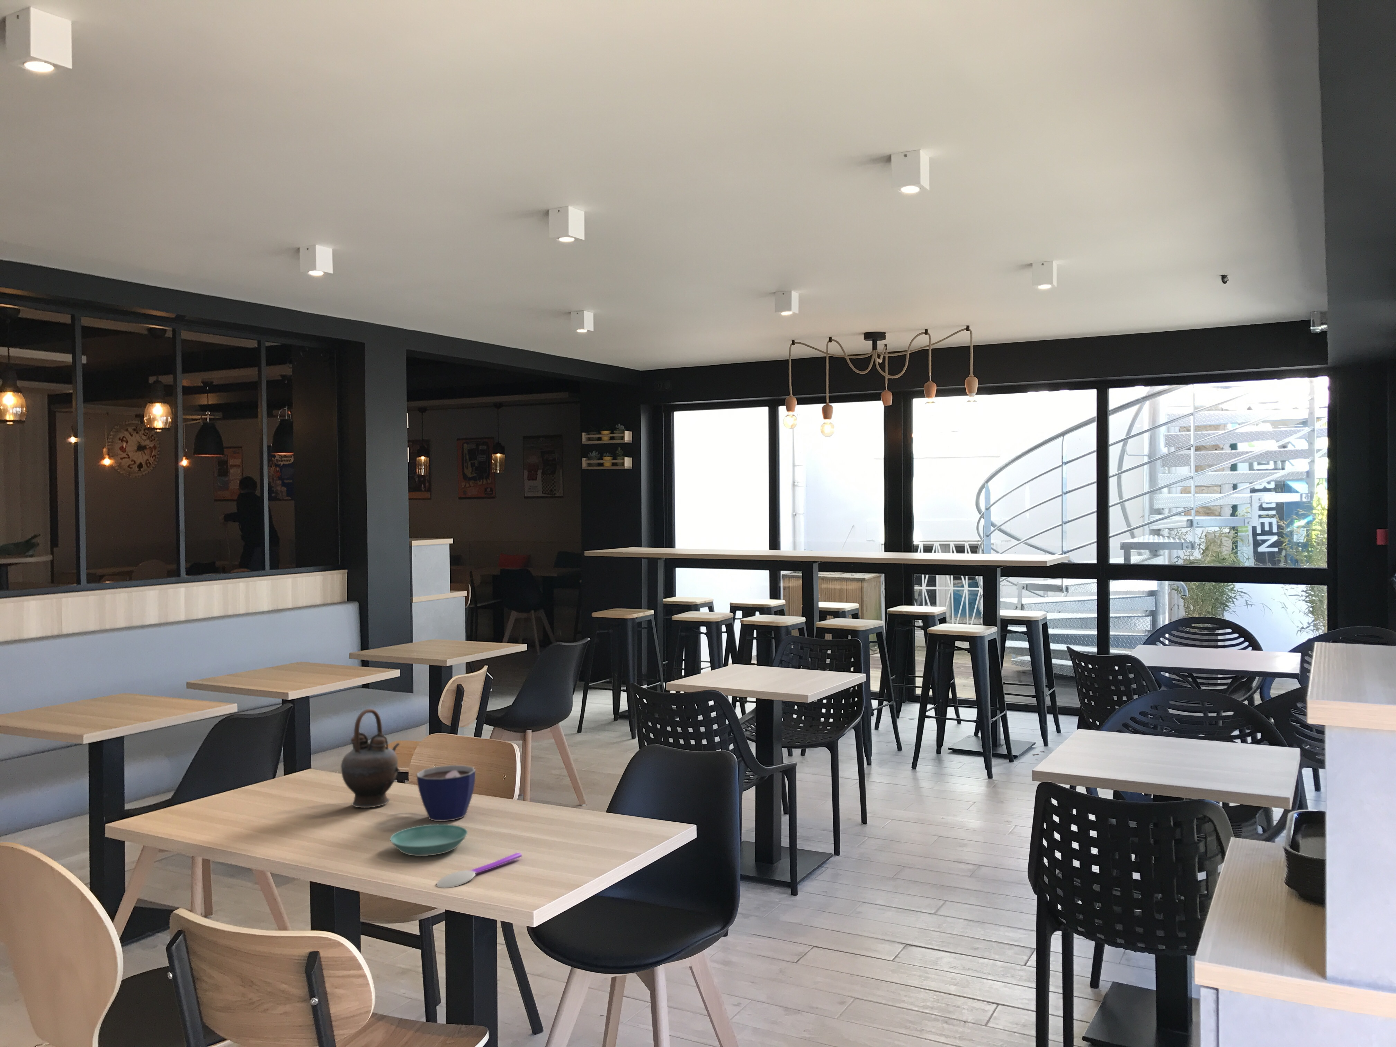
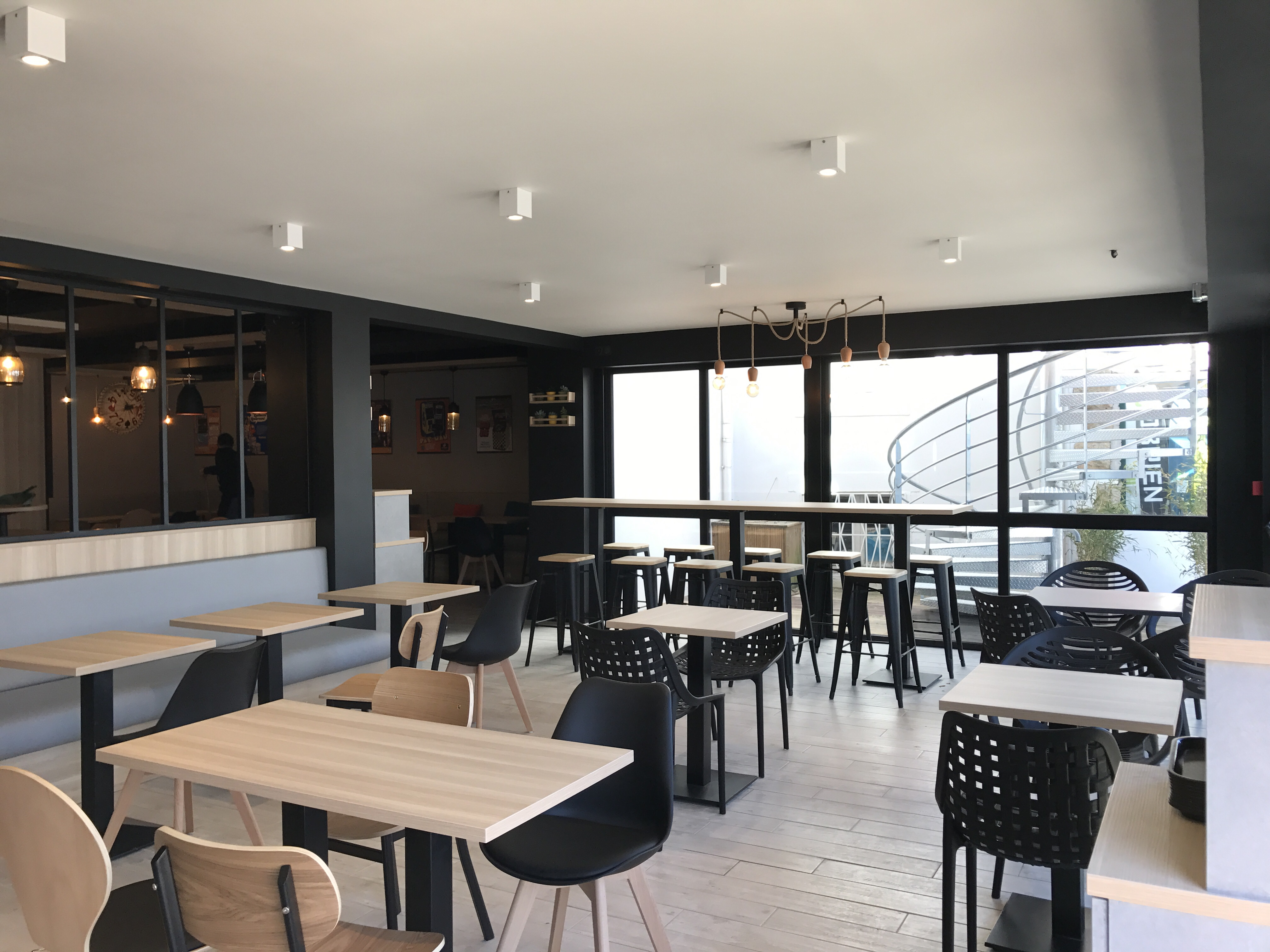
- teapot [341,708,400,808]
- saucer [390,824,468,857]
- spoon [436,852,522,889]
- cup [417,764,476,822]
